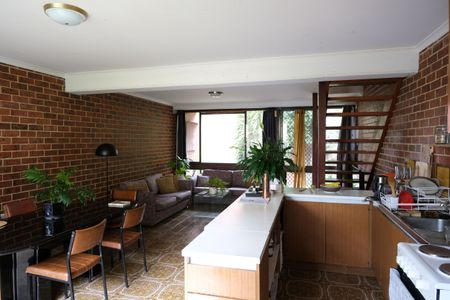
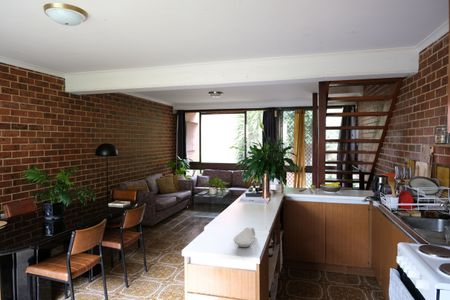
+ spoon rest [233,226,256,248]
